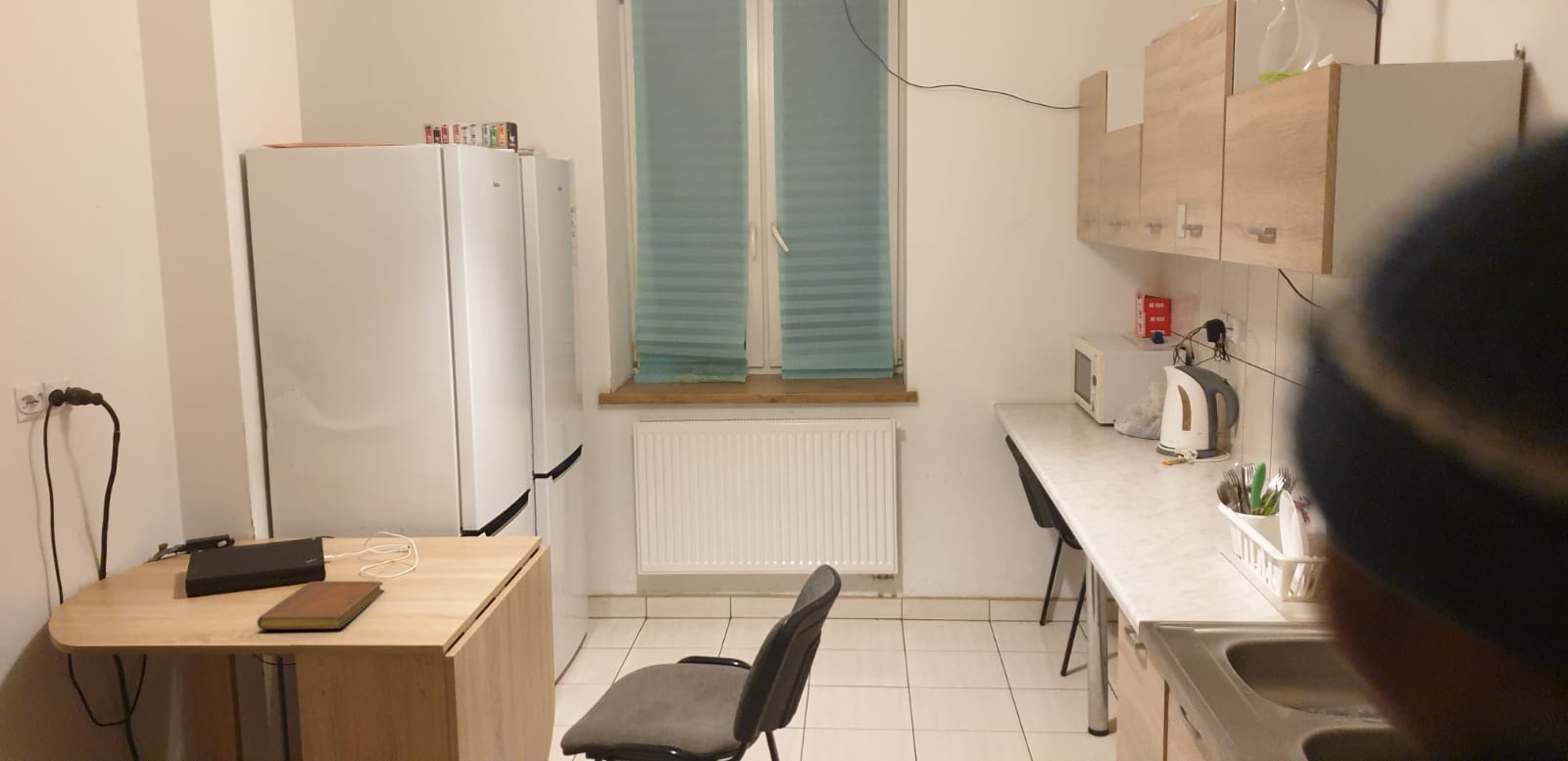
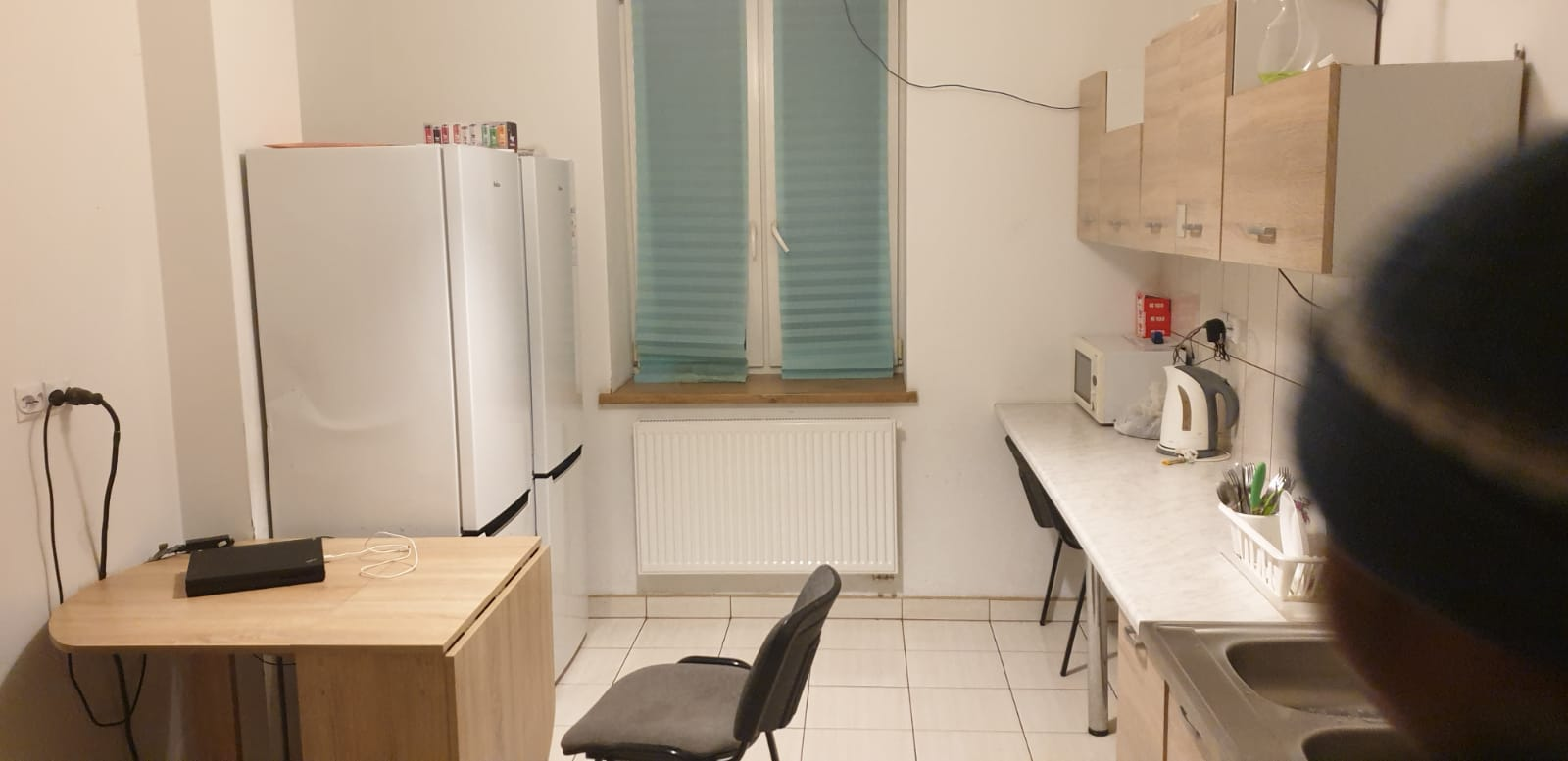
- notebook [256,580,385,630]
